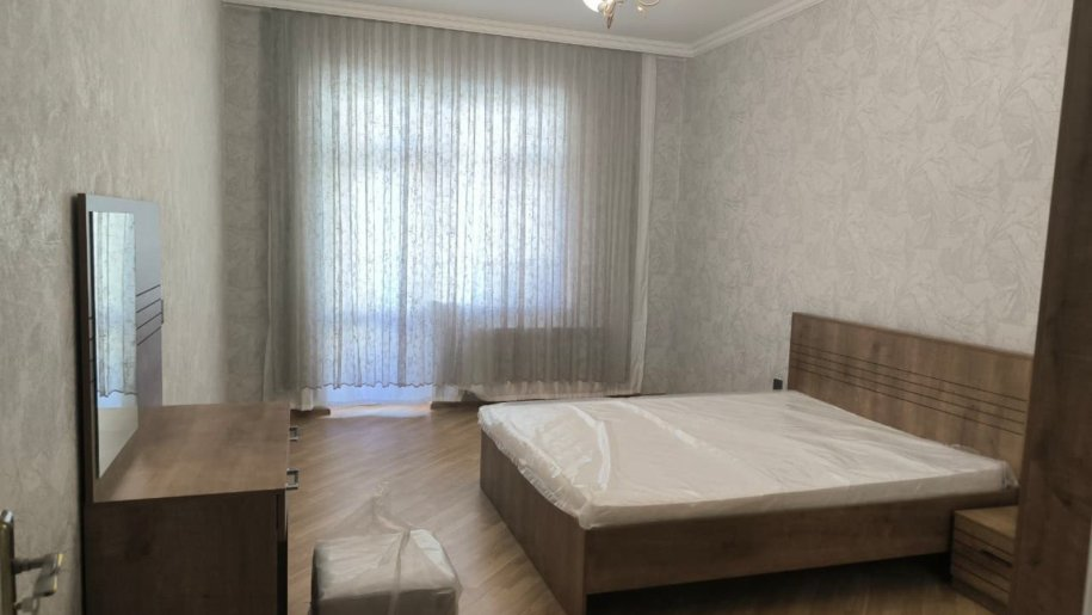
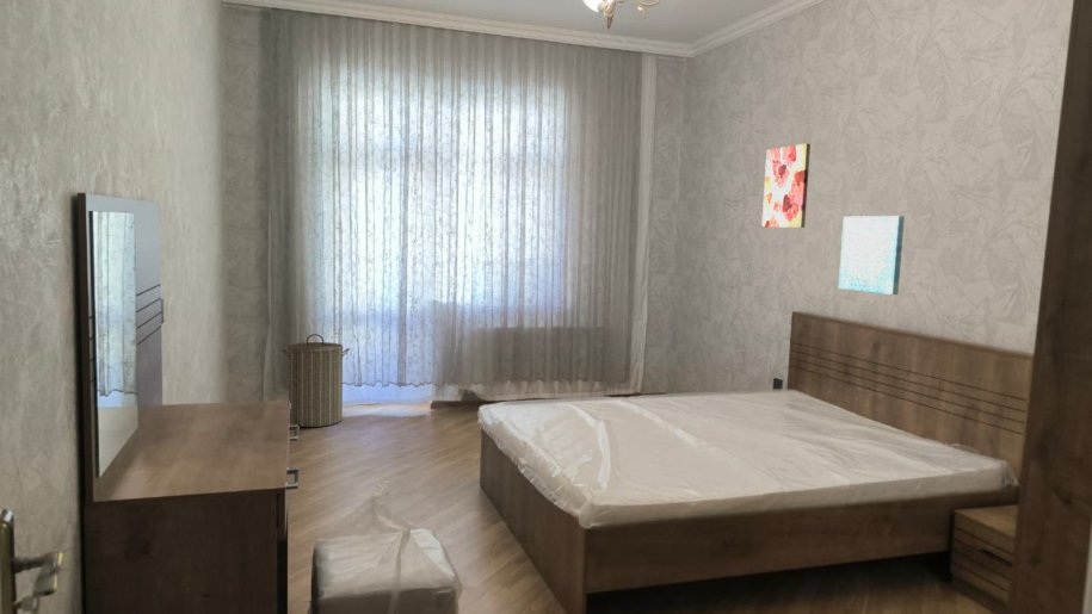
+ wall art [760,142,812,229]
+ wall art [838,215,906,296]
+ laundry hamper [280,333,351,428]
